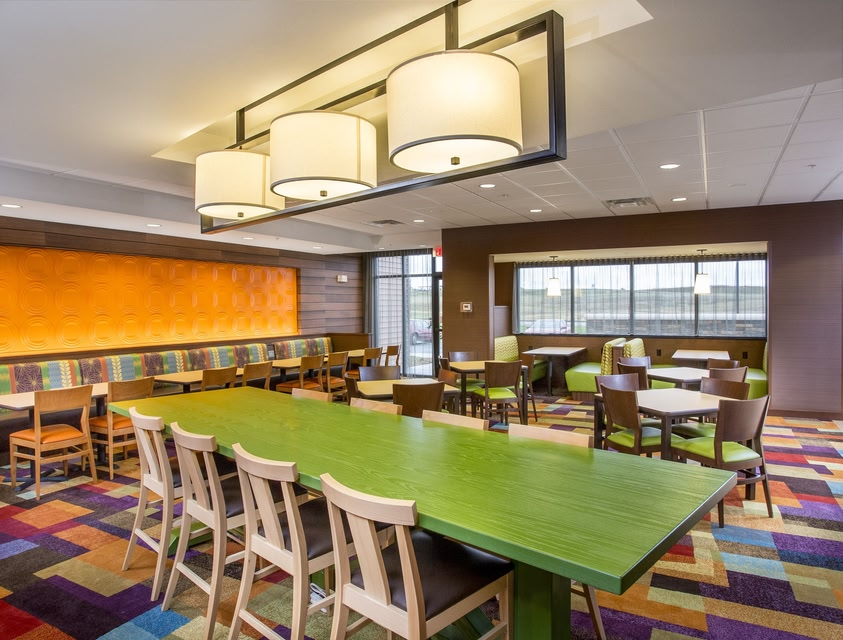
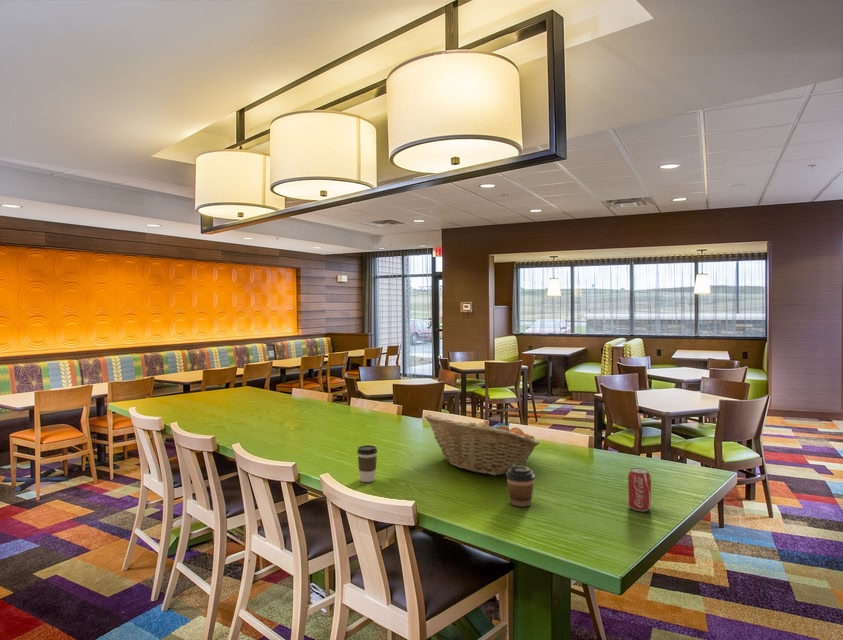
+ beverage can [627,467,652,513]
+ fruit basket [424,414,541,476]
+ coffee cup [356,444,378,483]
+ coffee cup [505,464,536,508]
